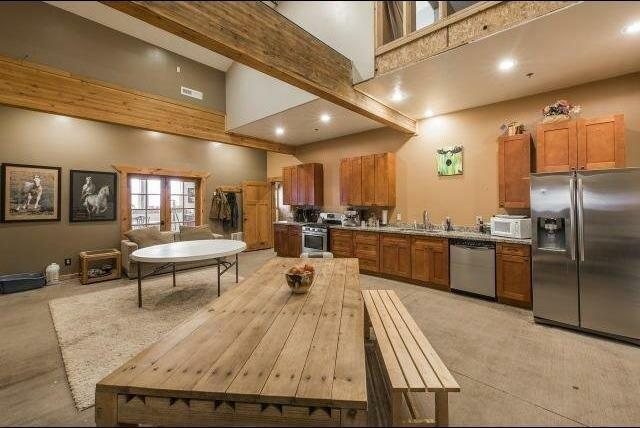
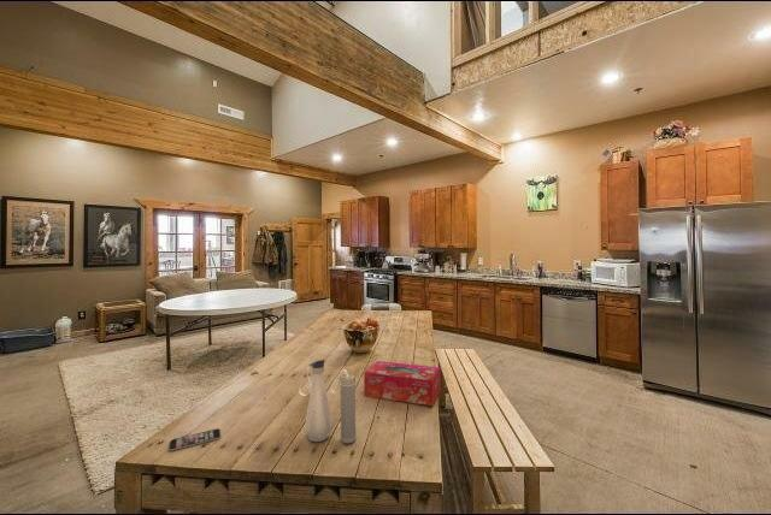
+ water bottle [298,359,357,444]
+ smartphone [167,427,222,451]
+ tissue box [363,360,442,407]
